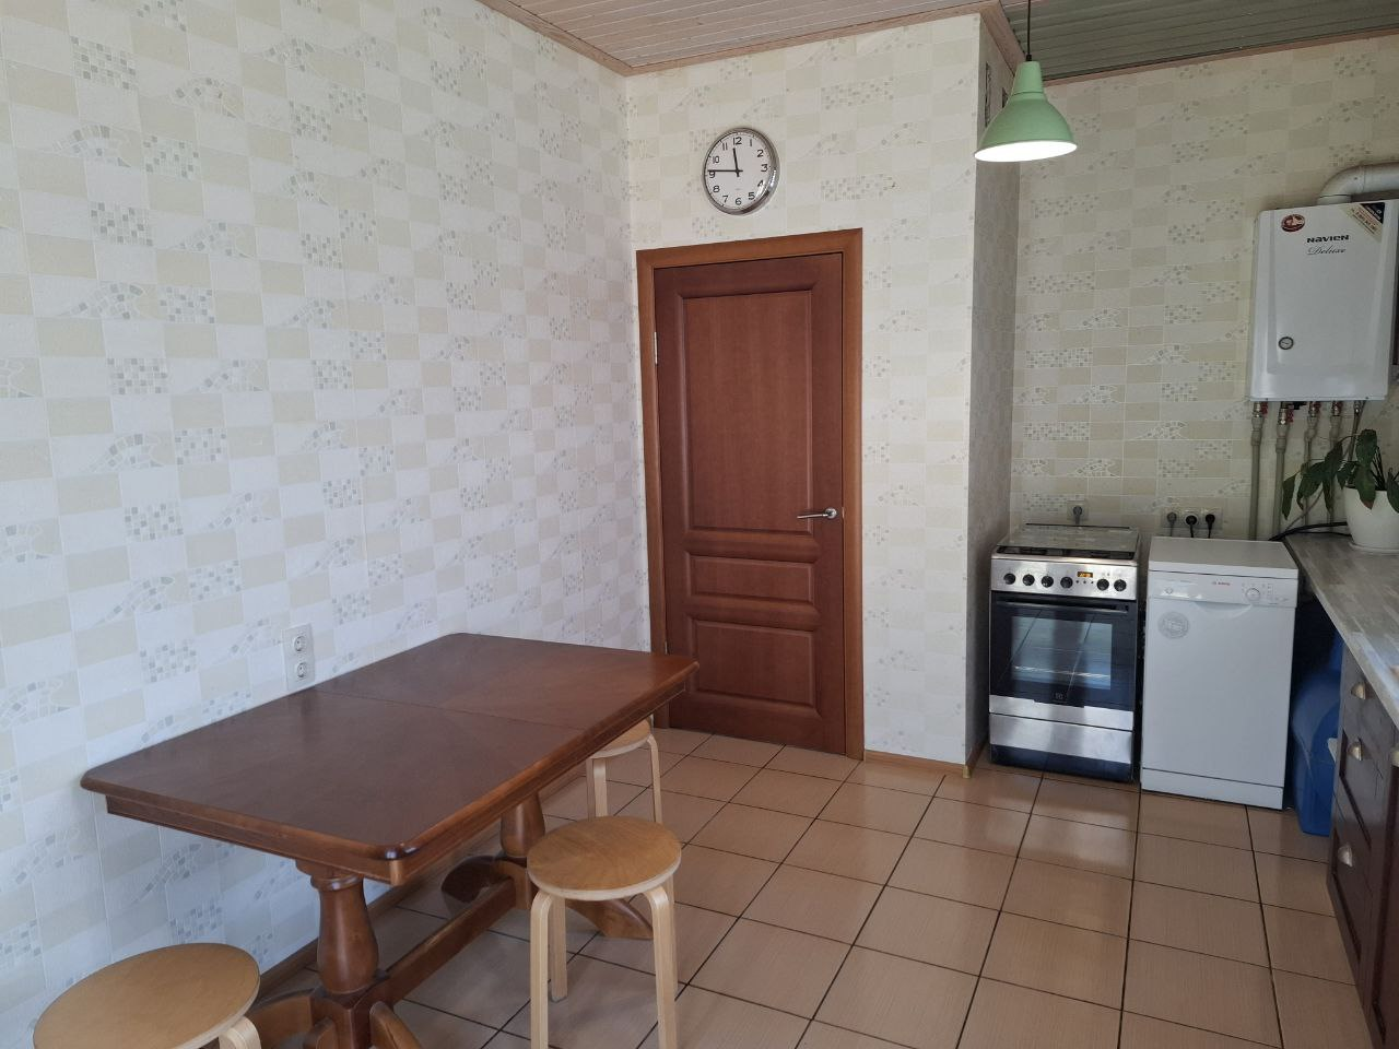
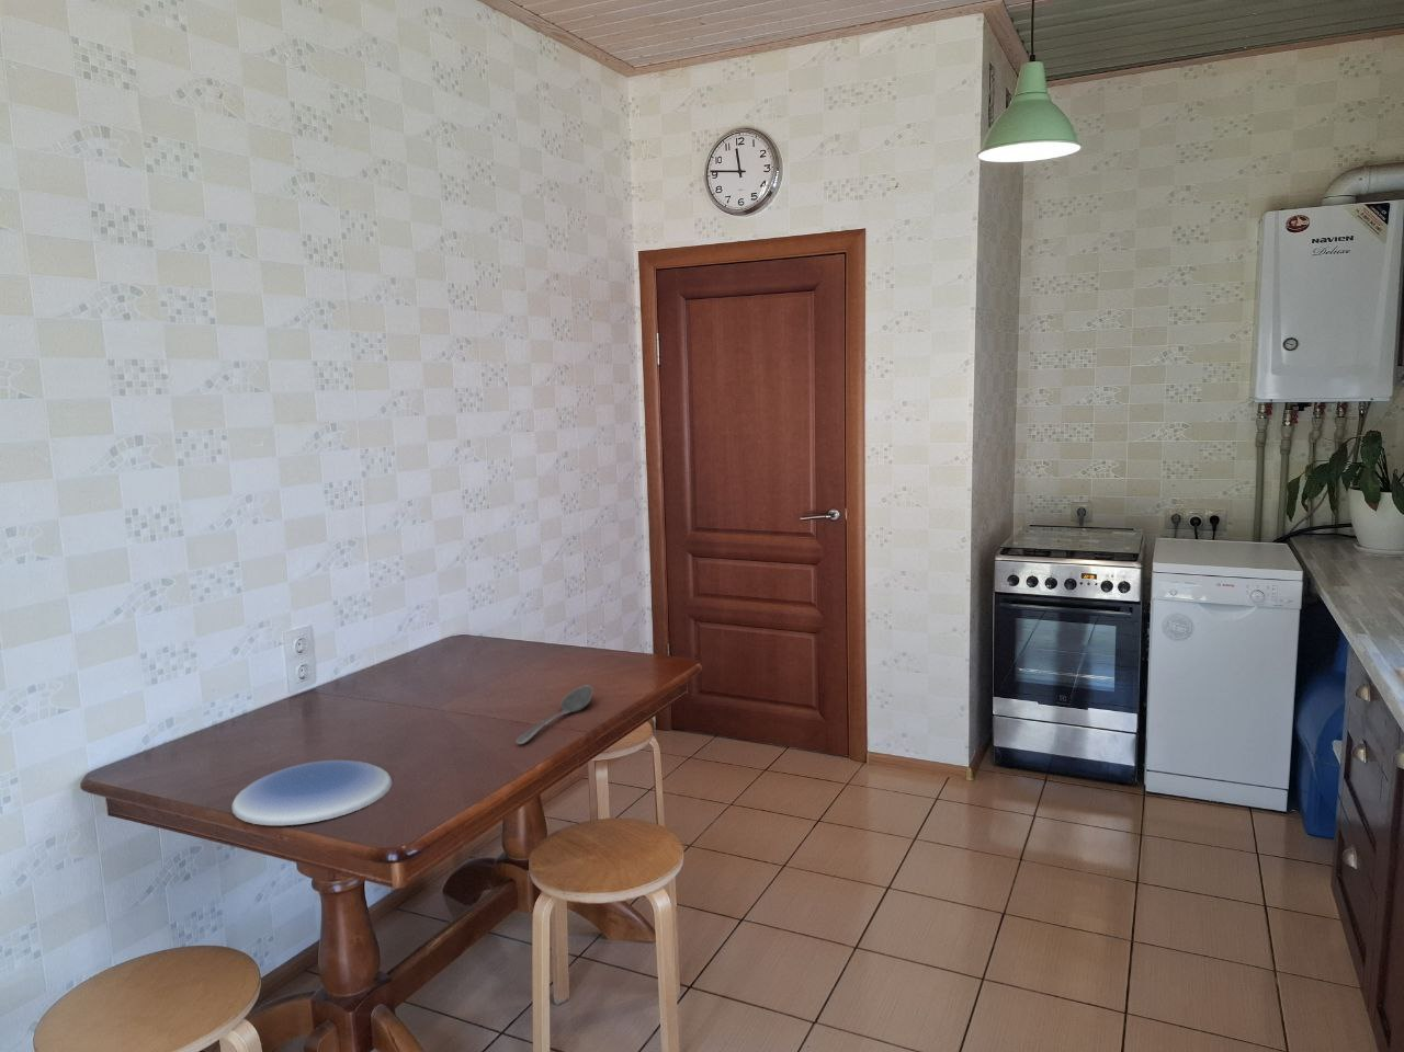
+ plate [230,759,392,827]
+ stirrer [514,684,594,745]
